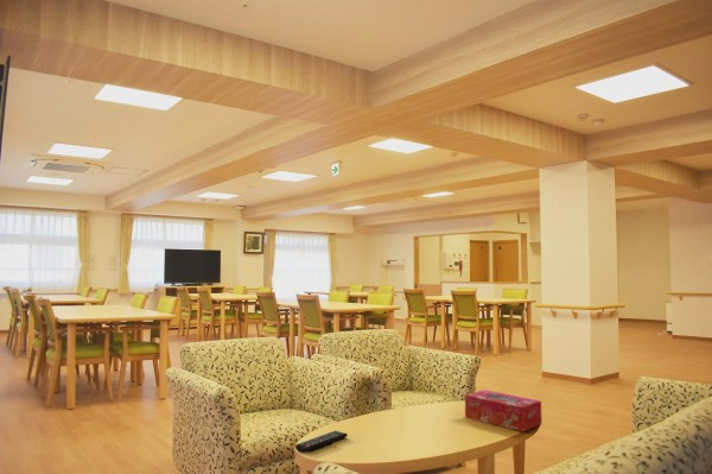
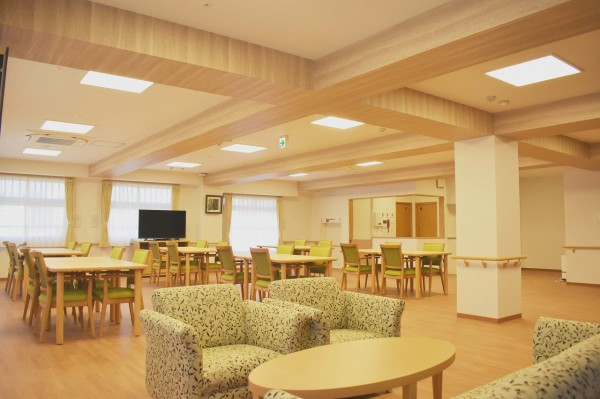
- tissue box [464,388,542,432]
- remote control [294,430,349,454]
